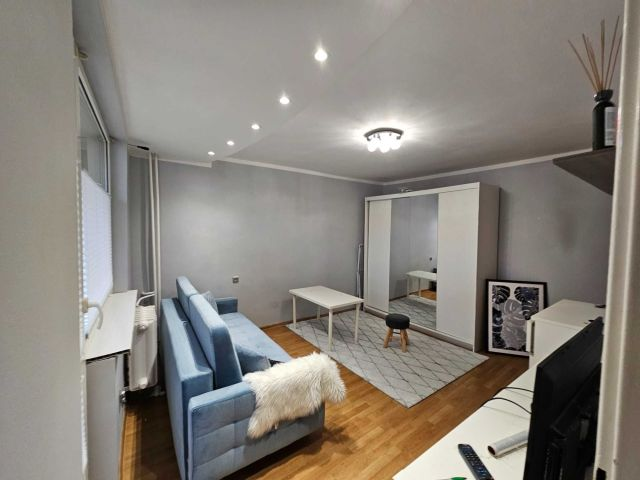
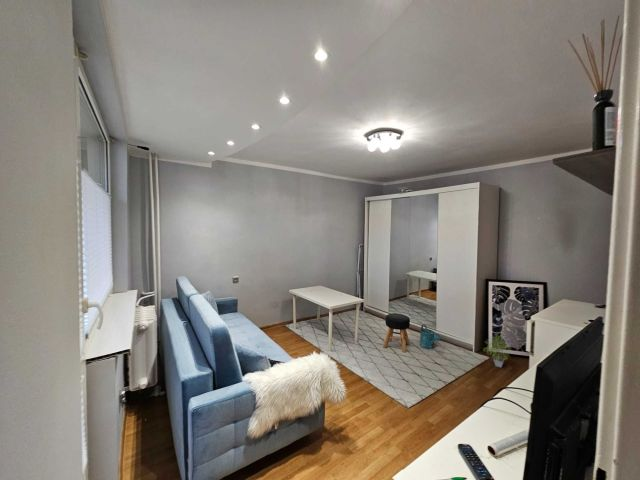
+ watering can [419,324,441,350]
+ potted plant [482,334,511,368]
